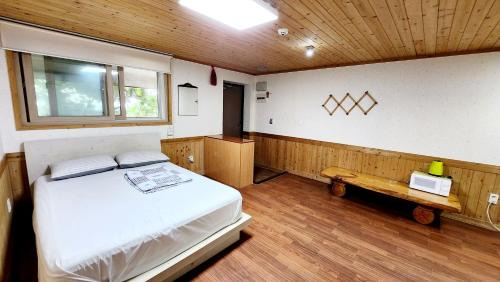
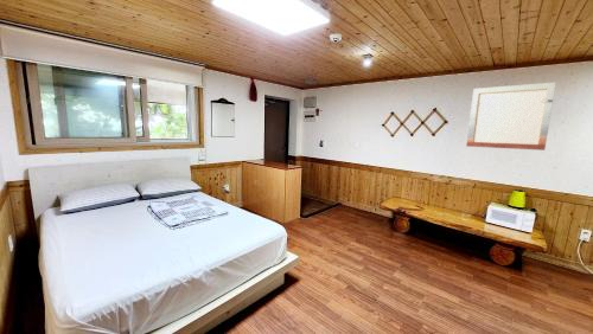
+ wall art [465,82,557,152]
